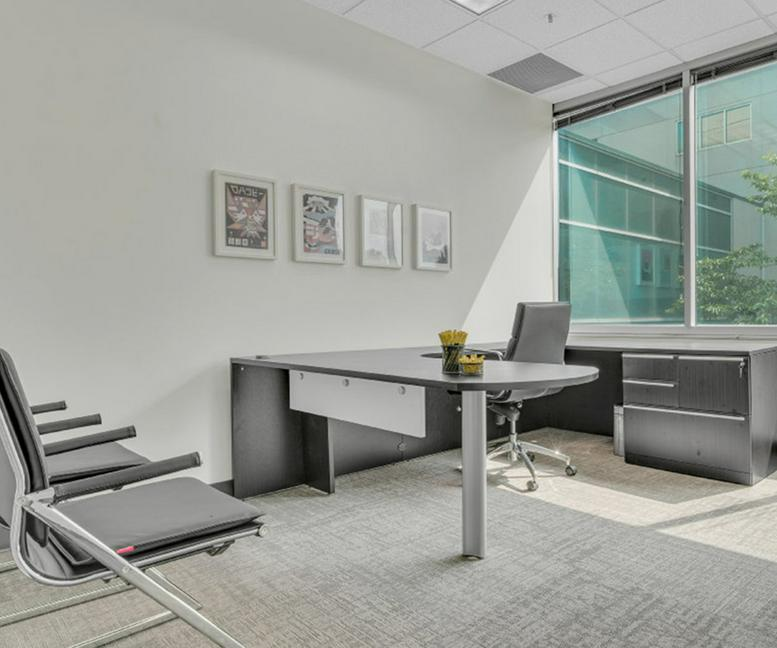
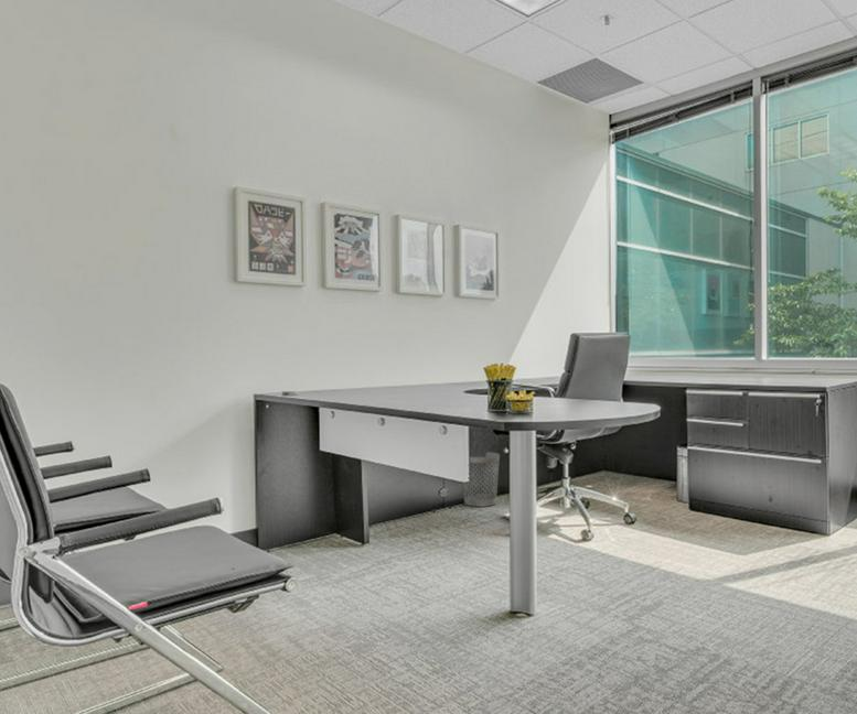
+ wastebasket [462,451,501,508]
